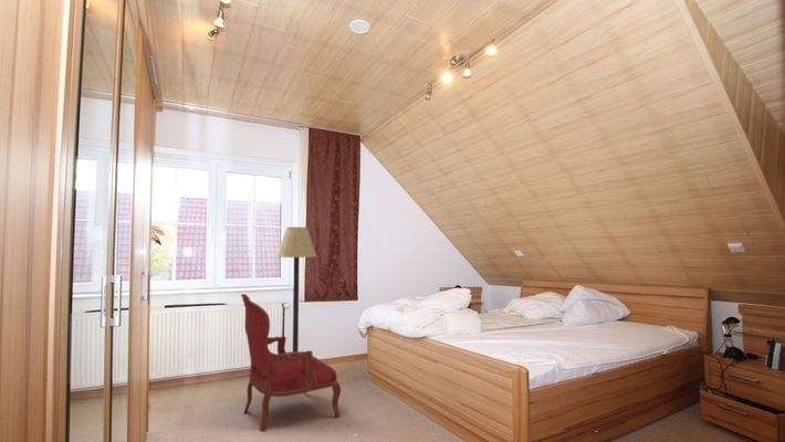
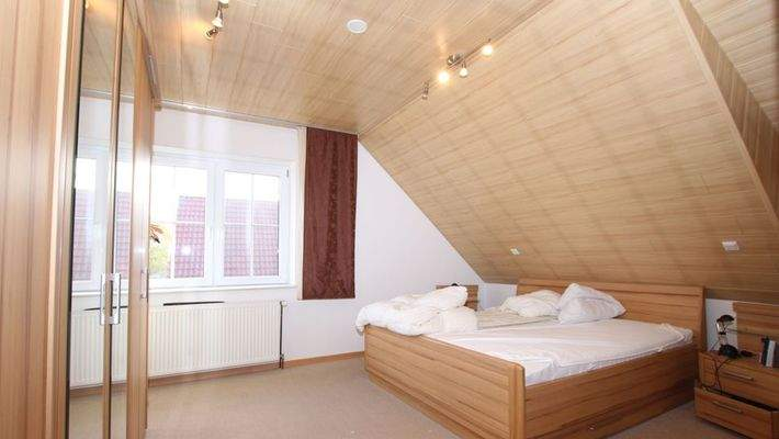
- armchair [240,293,342,433]
- floor lamp [275,225,317,351]
